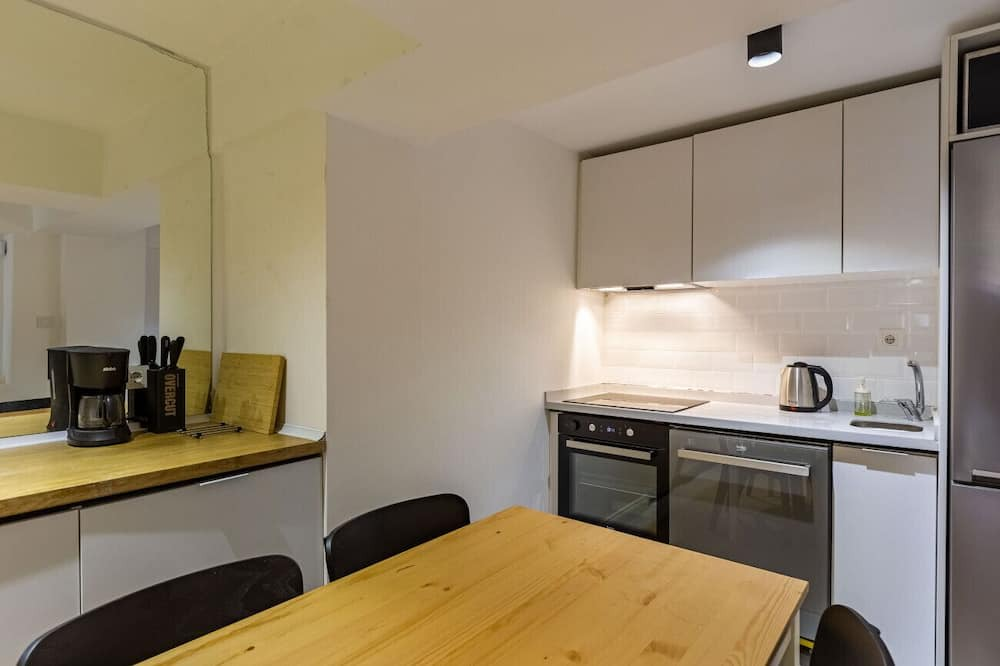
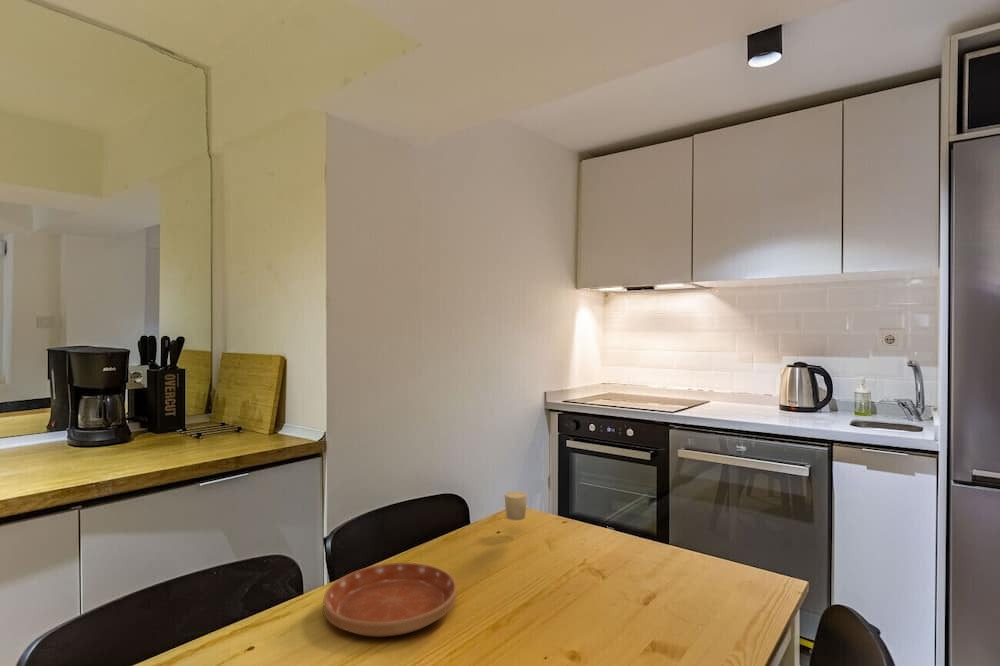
+ saucer [322,562,458,638]
+ candle [504,490,528,521]
